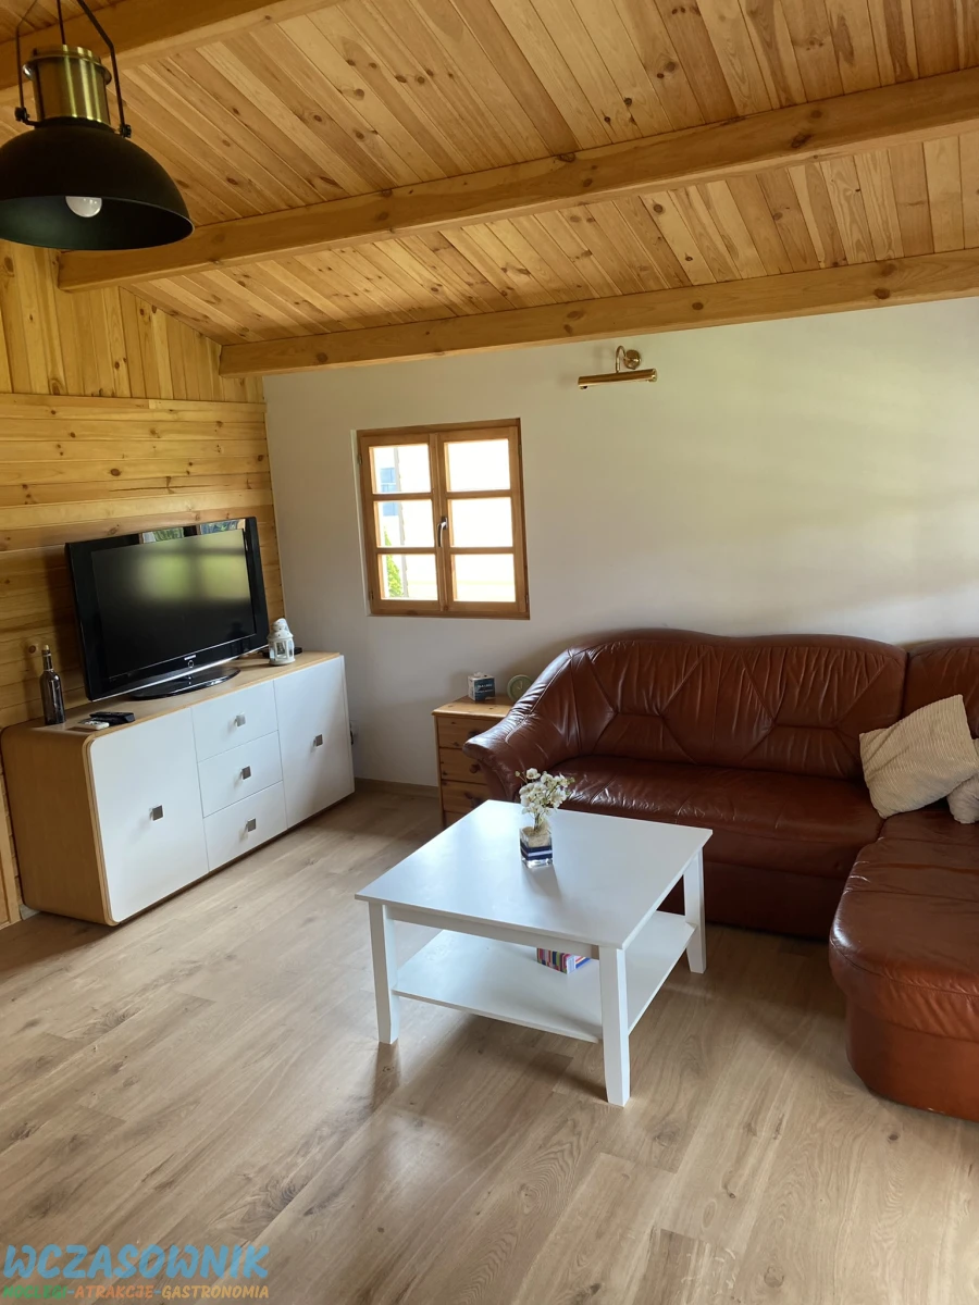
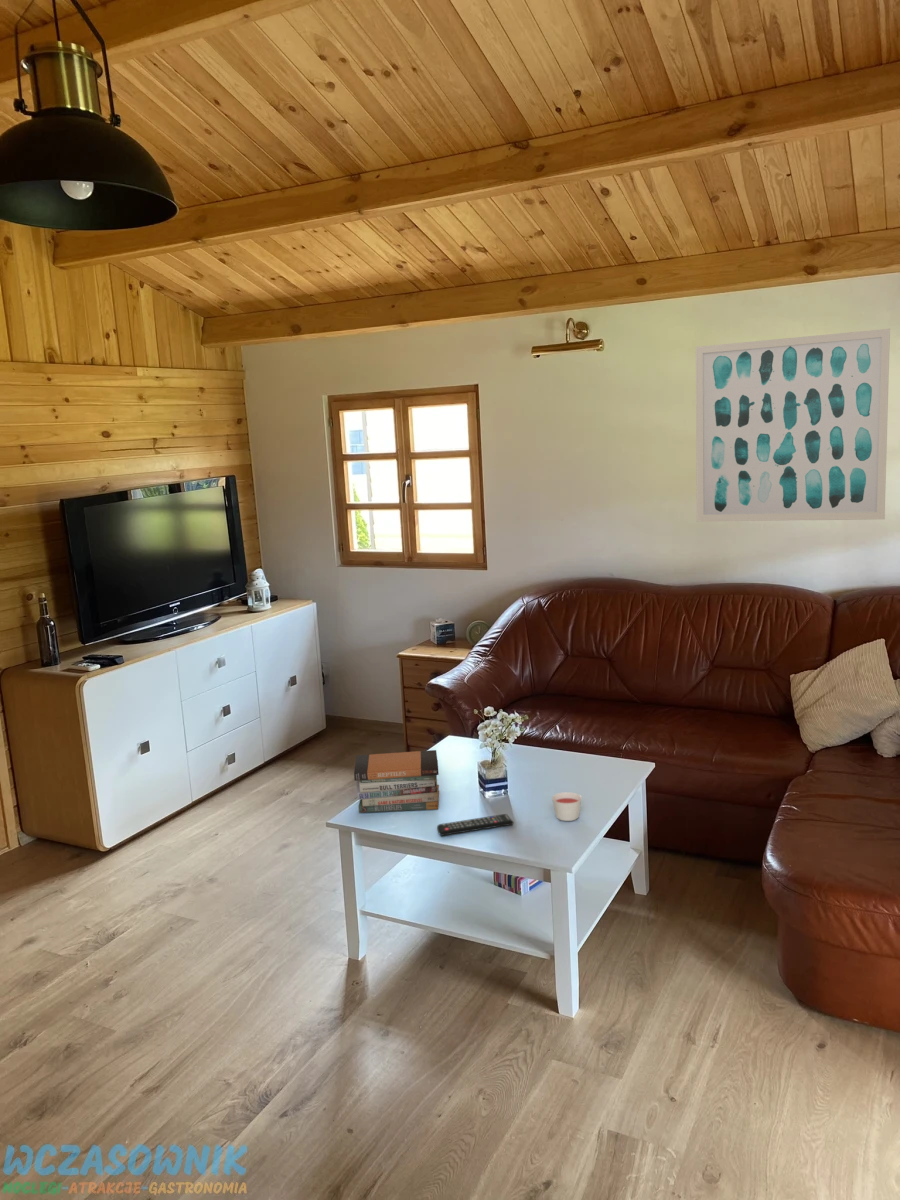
+ wall art [695,328,891,523]
+ book stack [353,749,440,814]
+ remote control [436,813,514,837]
+ candle [551,791,582,822]
